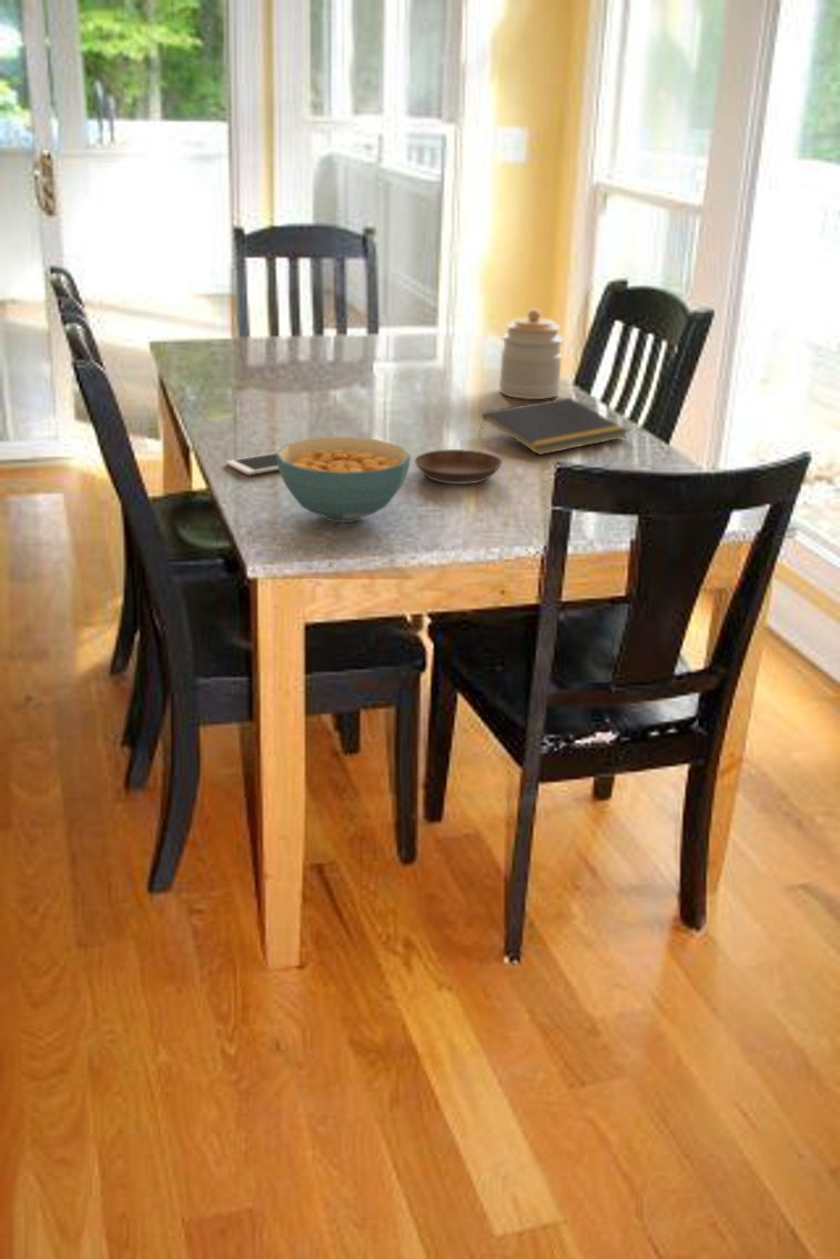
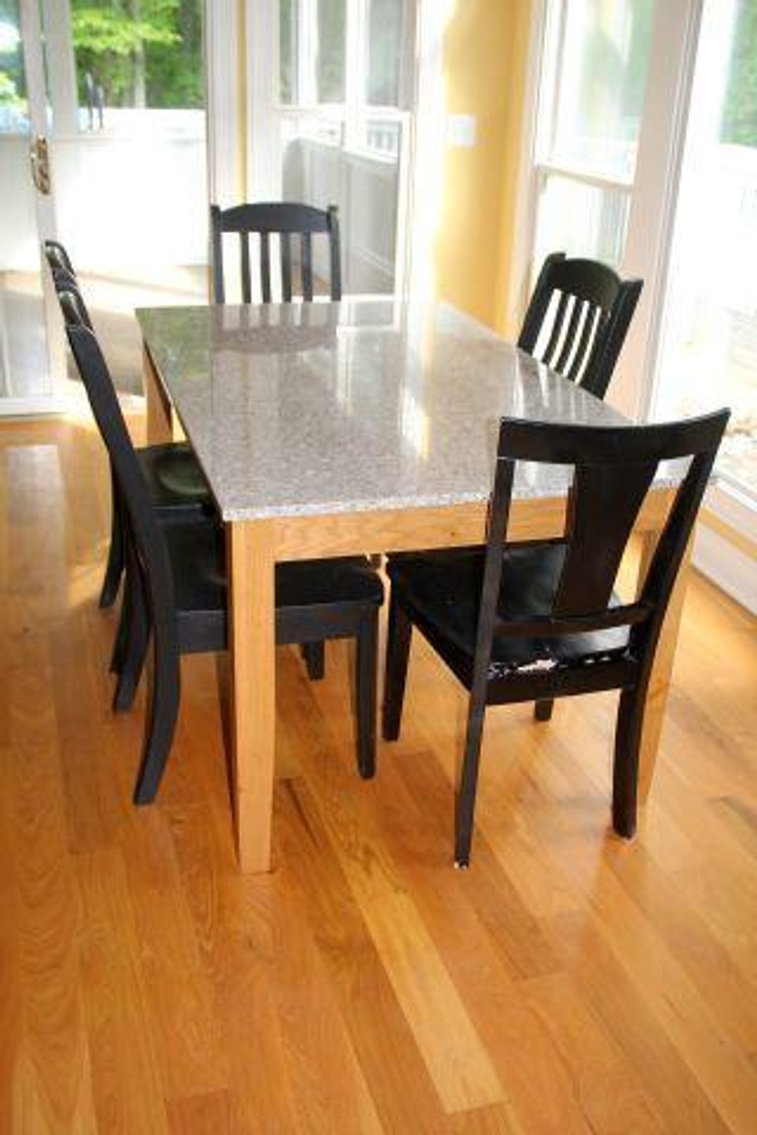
- saucer [414,448,504,485]
- jar [498,308,565,400]
- cell phone [225,451,279,476]
- cereal bowl [275,436,412,524]
- notepad [477,396,629,456]
